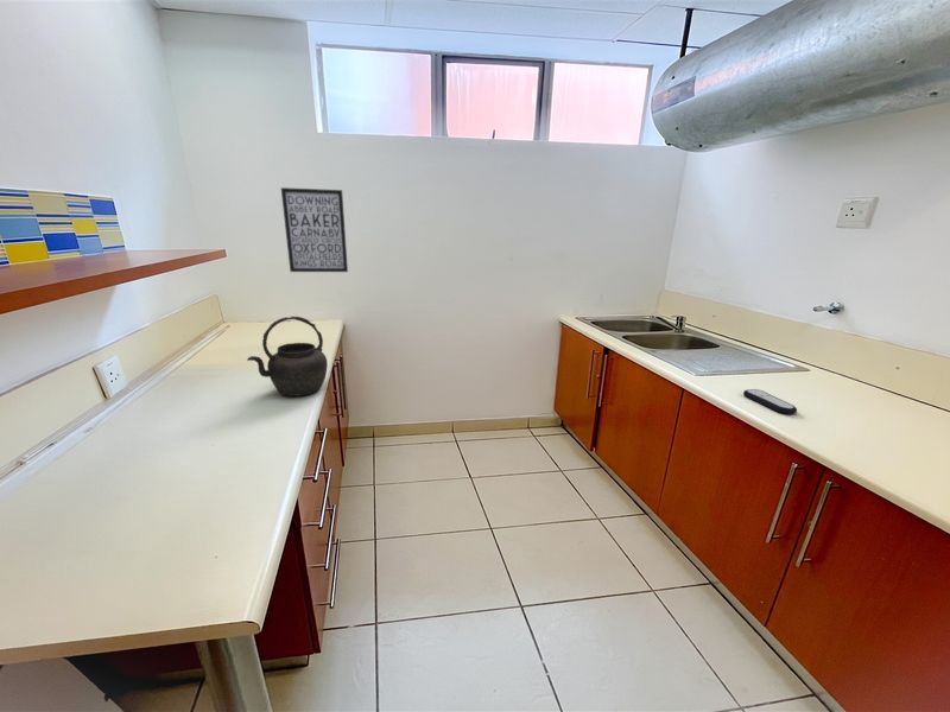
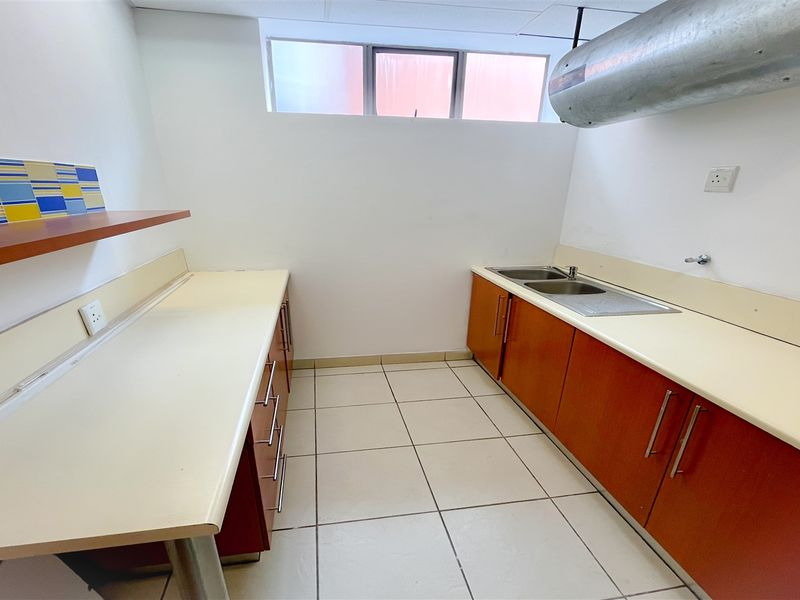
- wall art [280,186,349,273]
- remote control [742,388,798,415]
- kettle [246,316,329,398]
